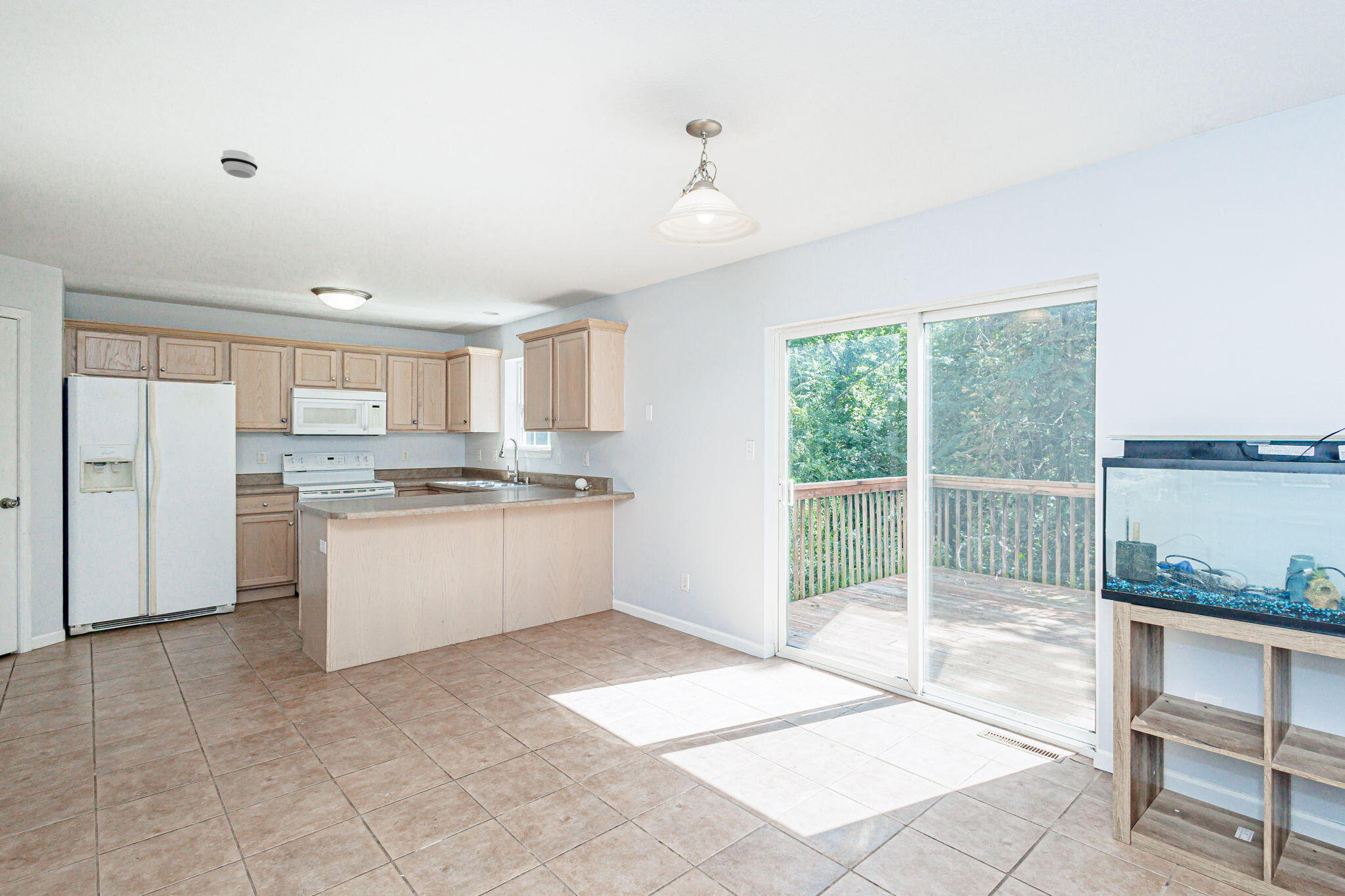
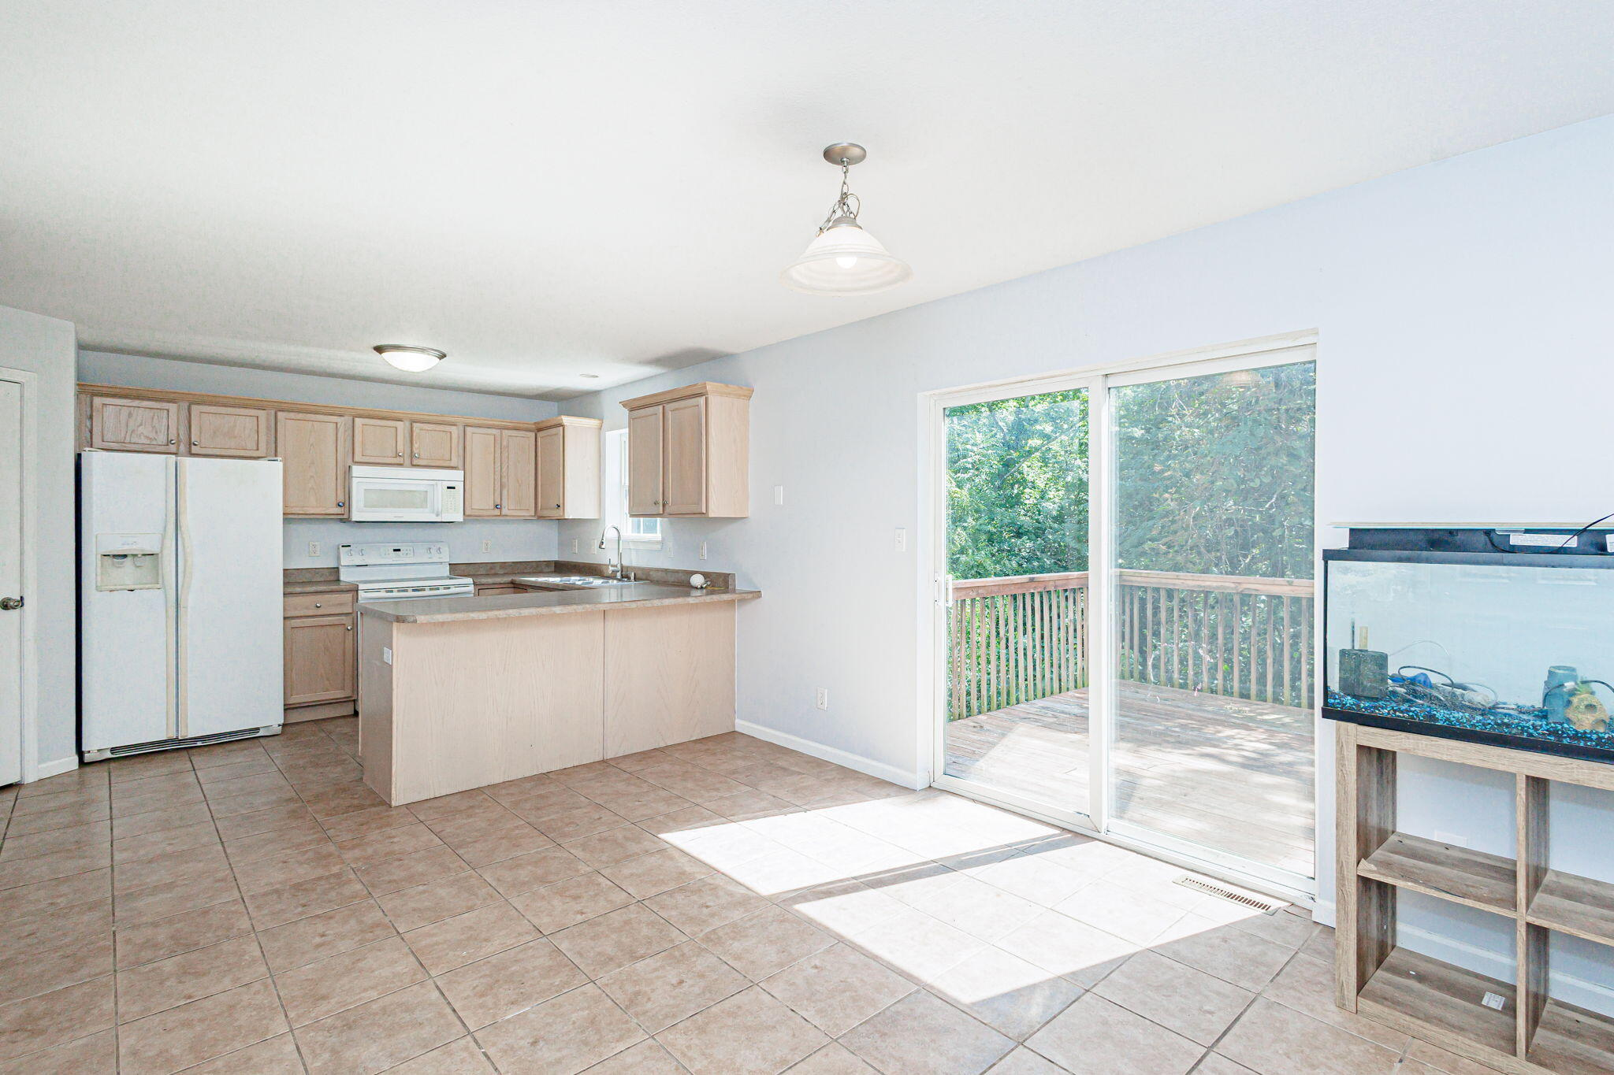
- smoke detector [220,149,259,179]
